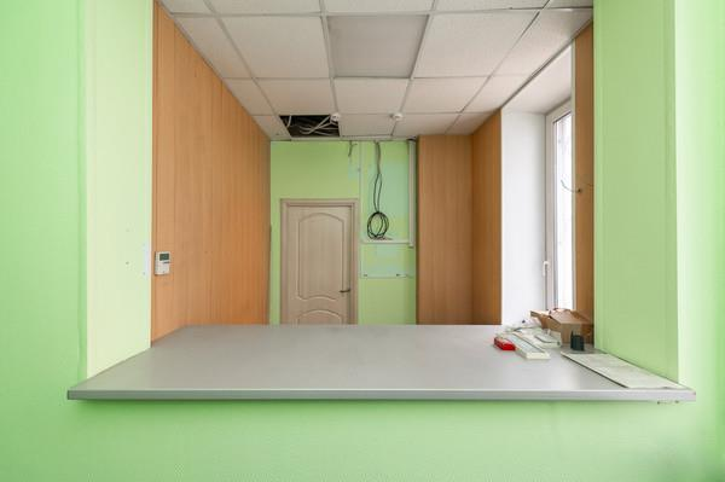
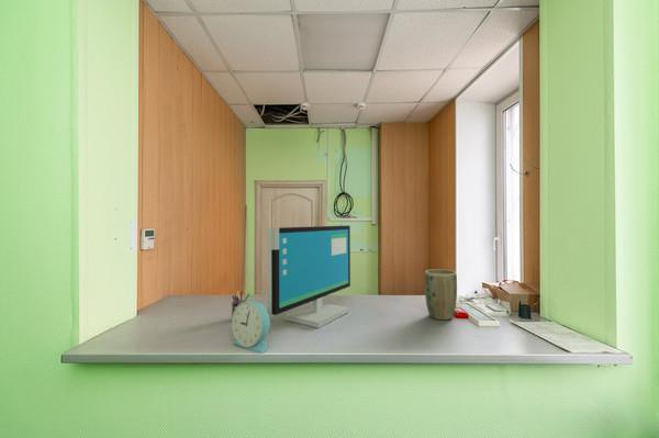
+ computer monitor [267,225,351,329]
+ pen holder [231,290,250,319]
+ alarm clock [231,300,271,353]
+ plant pot [424,268,458,321]
